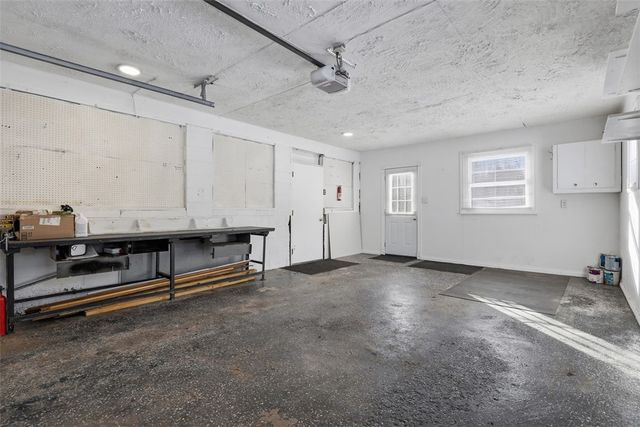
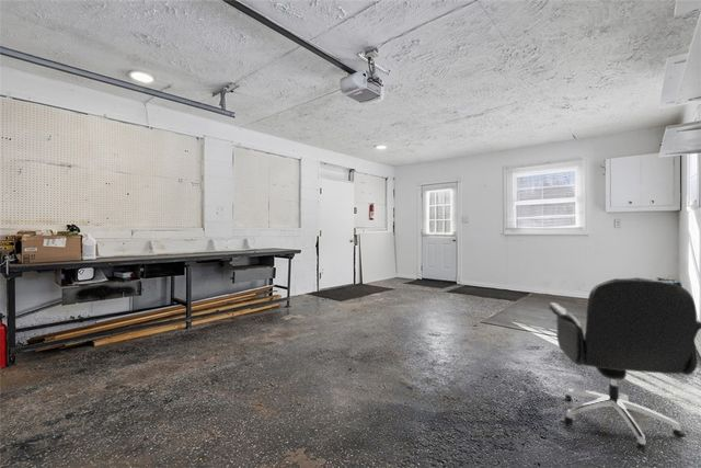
+ office chair [547,276,701,454]
